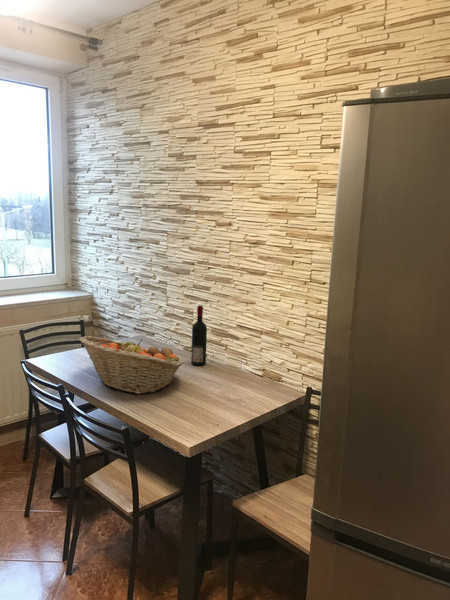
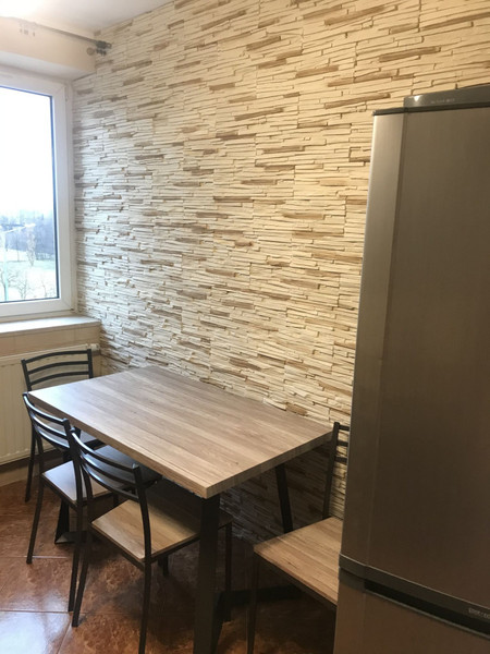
- alcohol [190,304,208,367]
- fruit basket [78,335,185,395]
